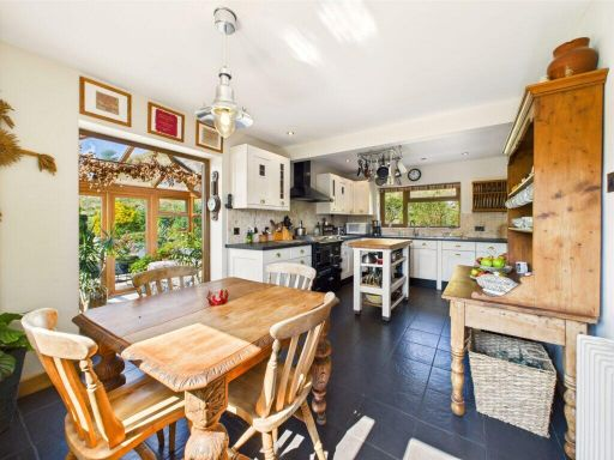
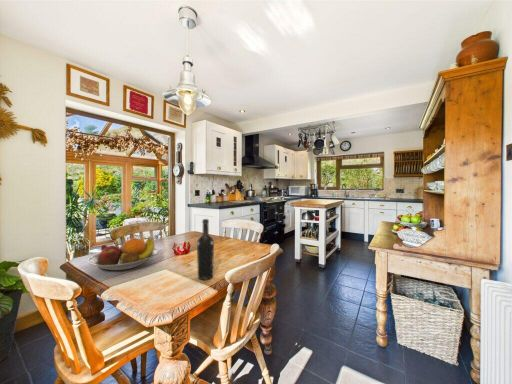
+ fruit bowl [86,236,159,271]
+ wine bottle [196,218,215,281]
